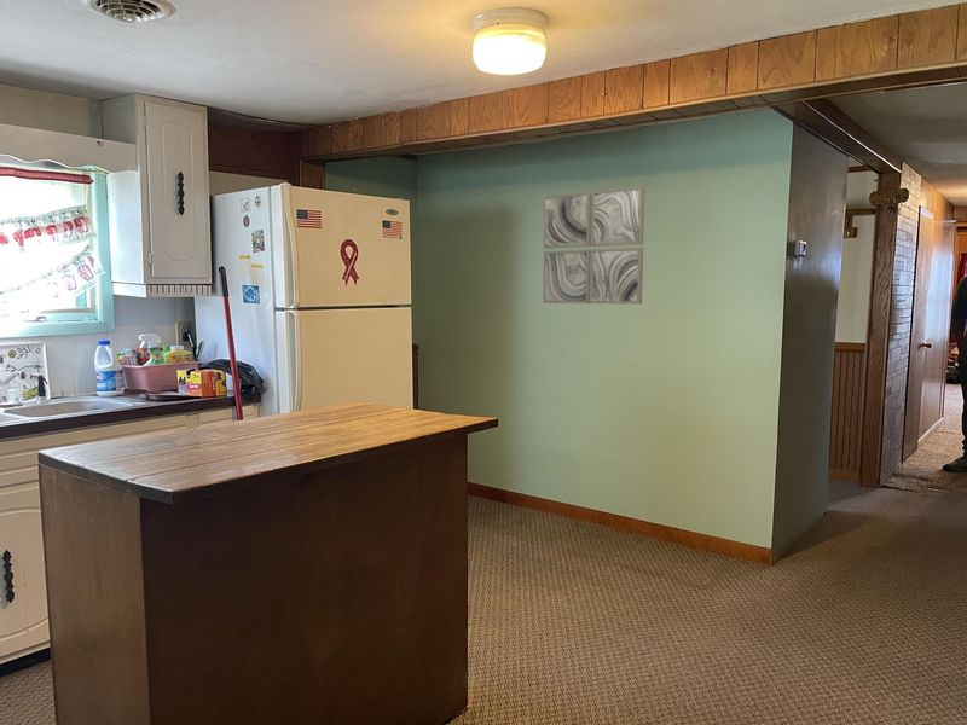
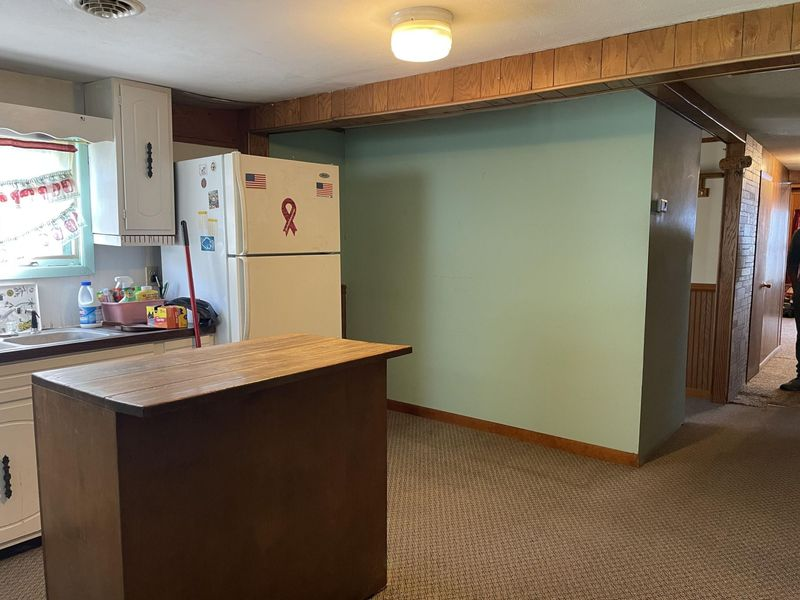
- wall art [542,186,645,304]
